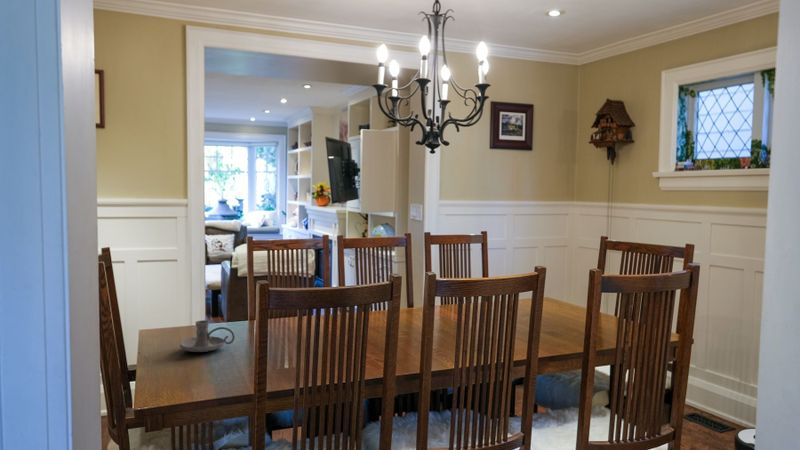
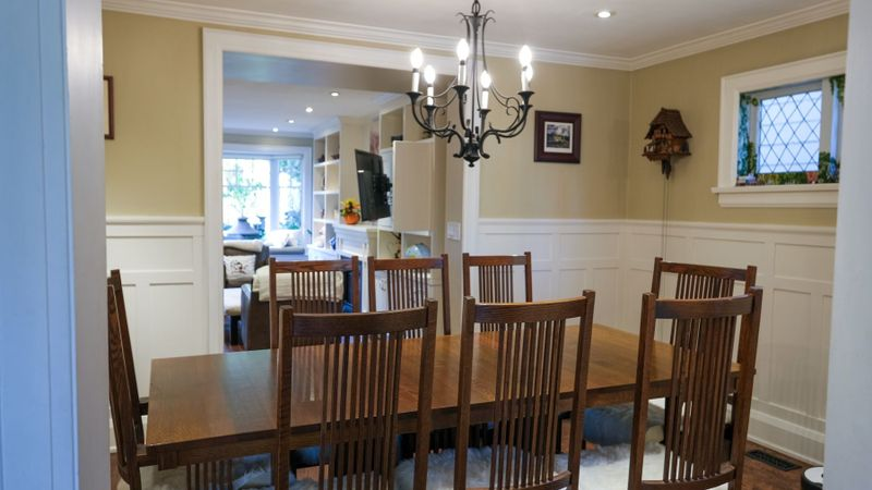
- candle holder [179,319,236,353]
